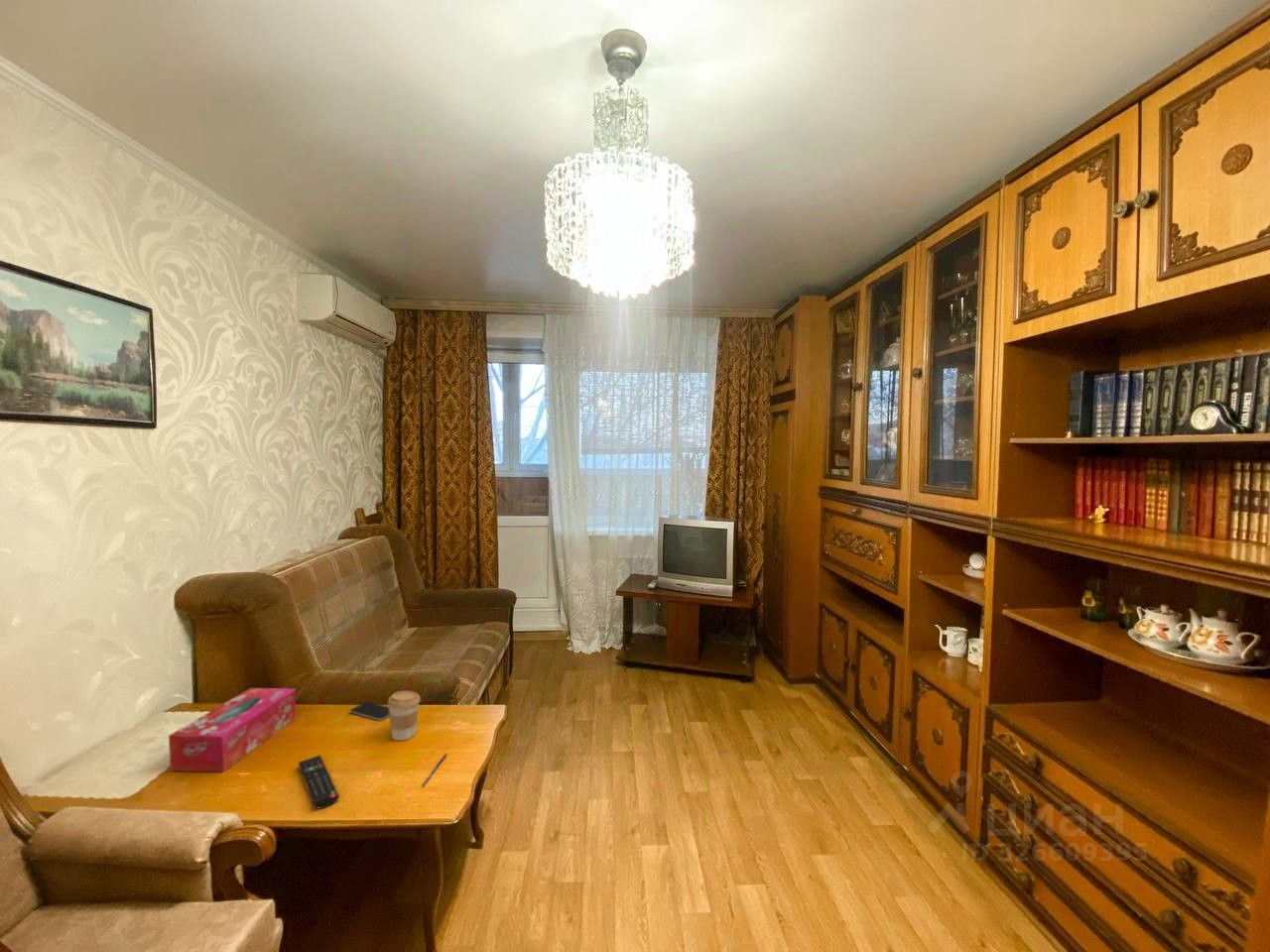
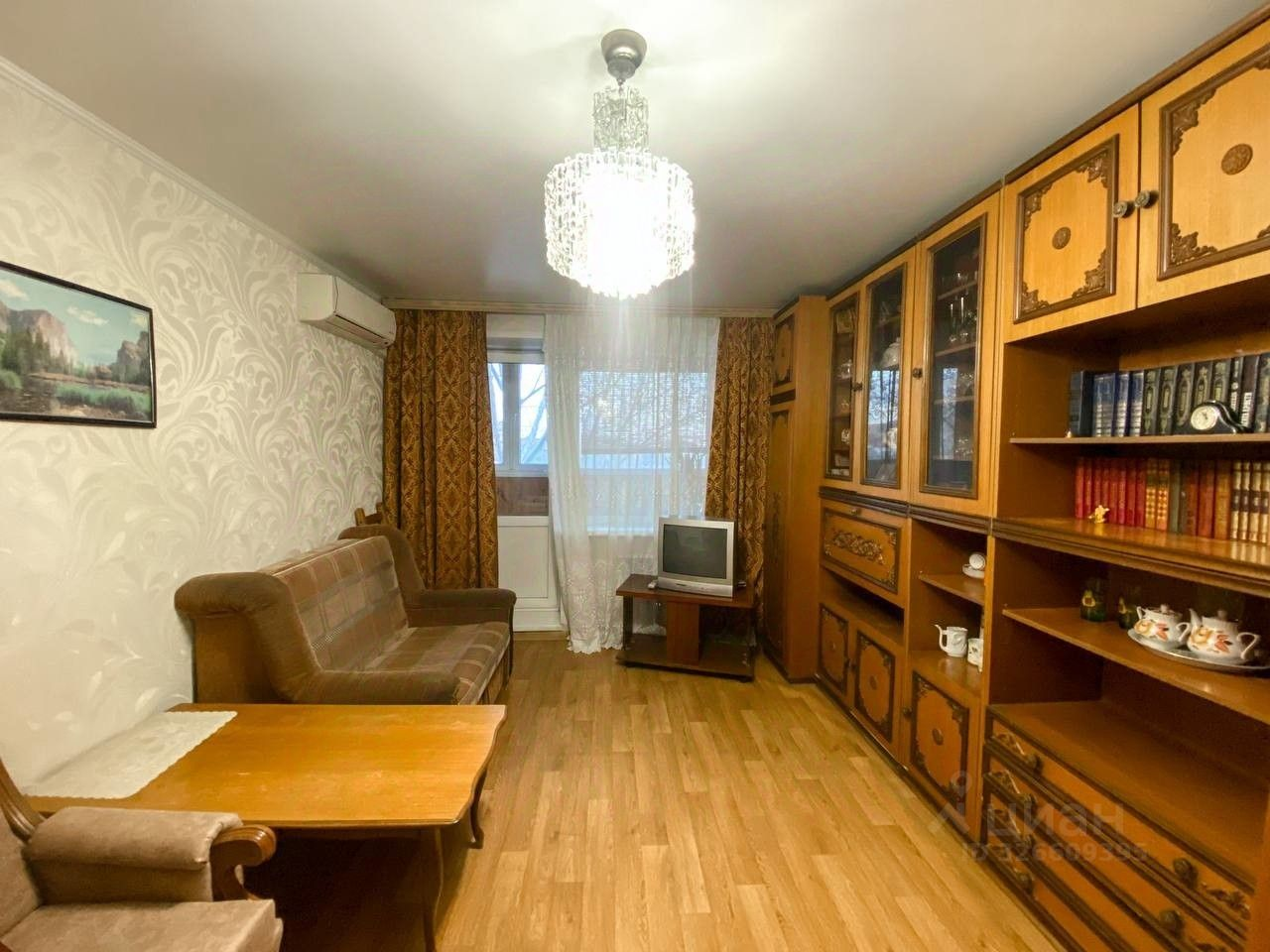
- smartphone [349,700,390,722]
- pen [422,753,448,787]
- coffee cup [387,690,422,742]
- tissue box [168,687,297,773]
- remote control [298,754,340,809]
